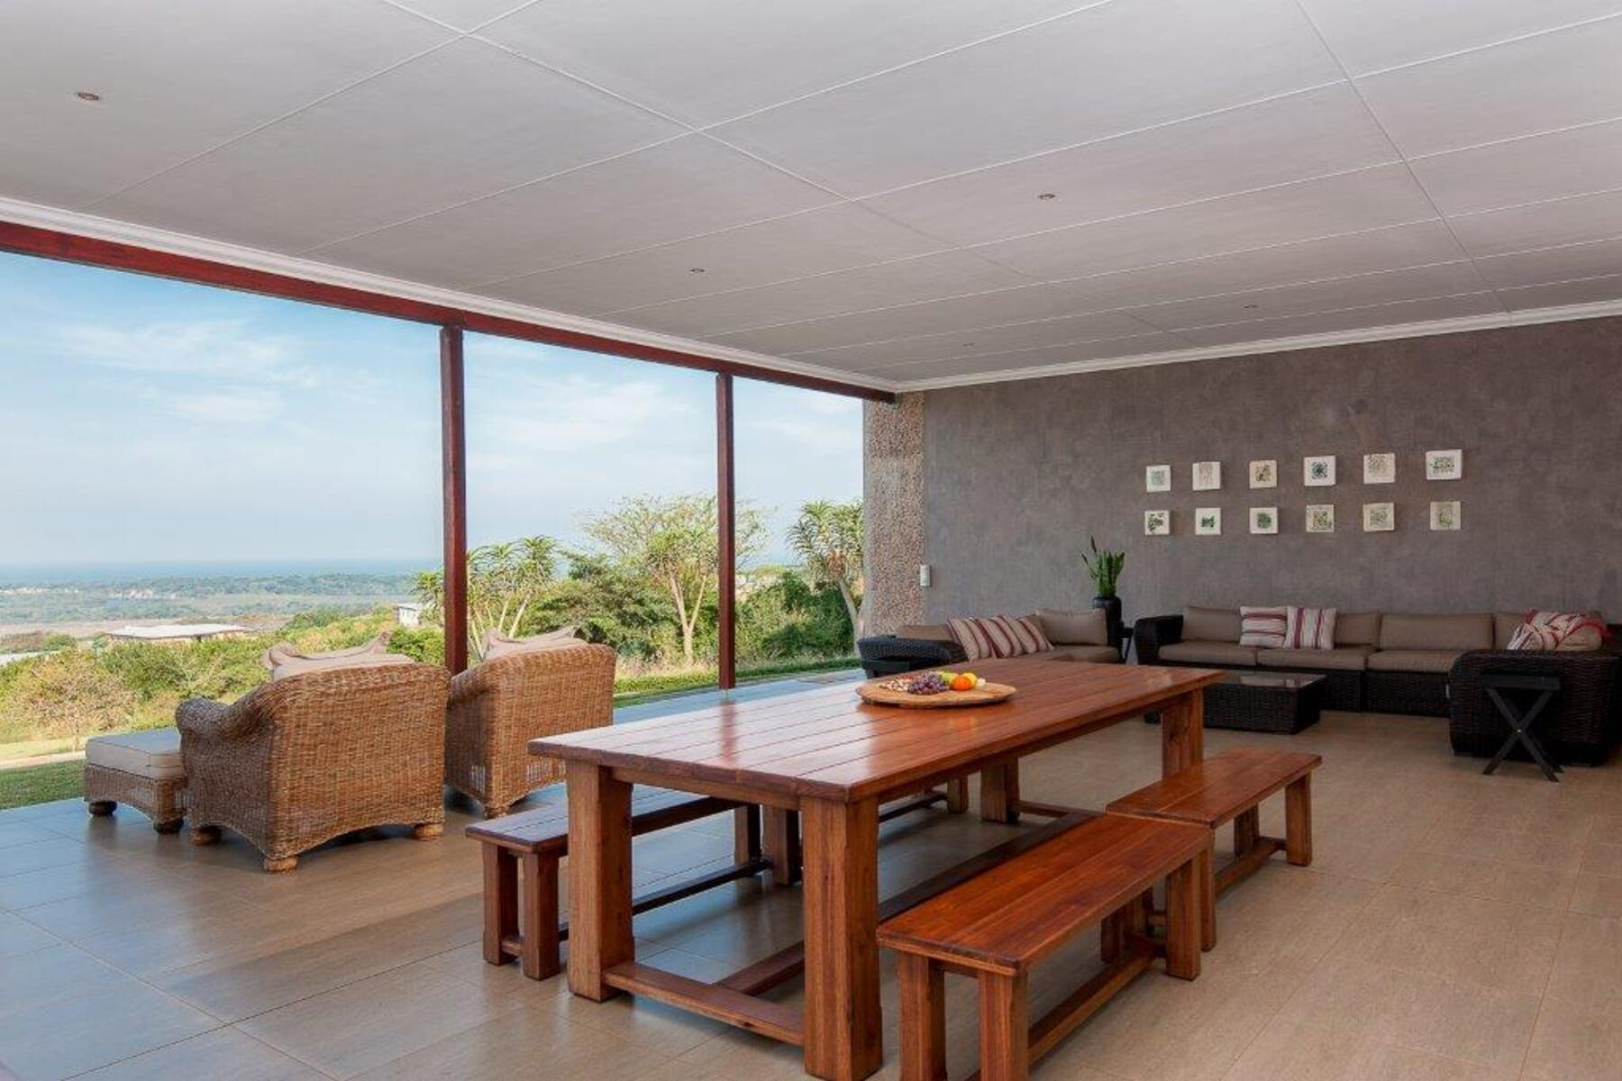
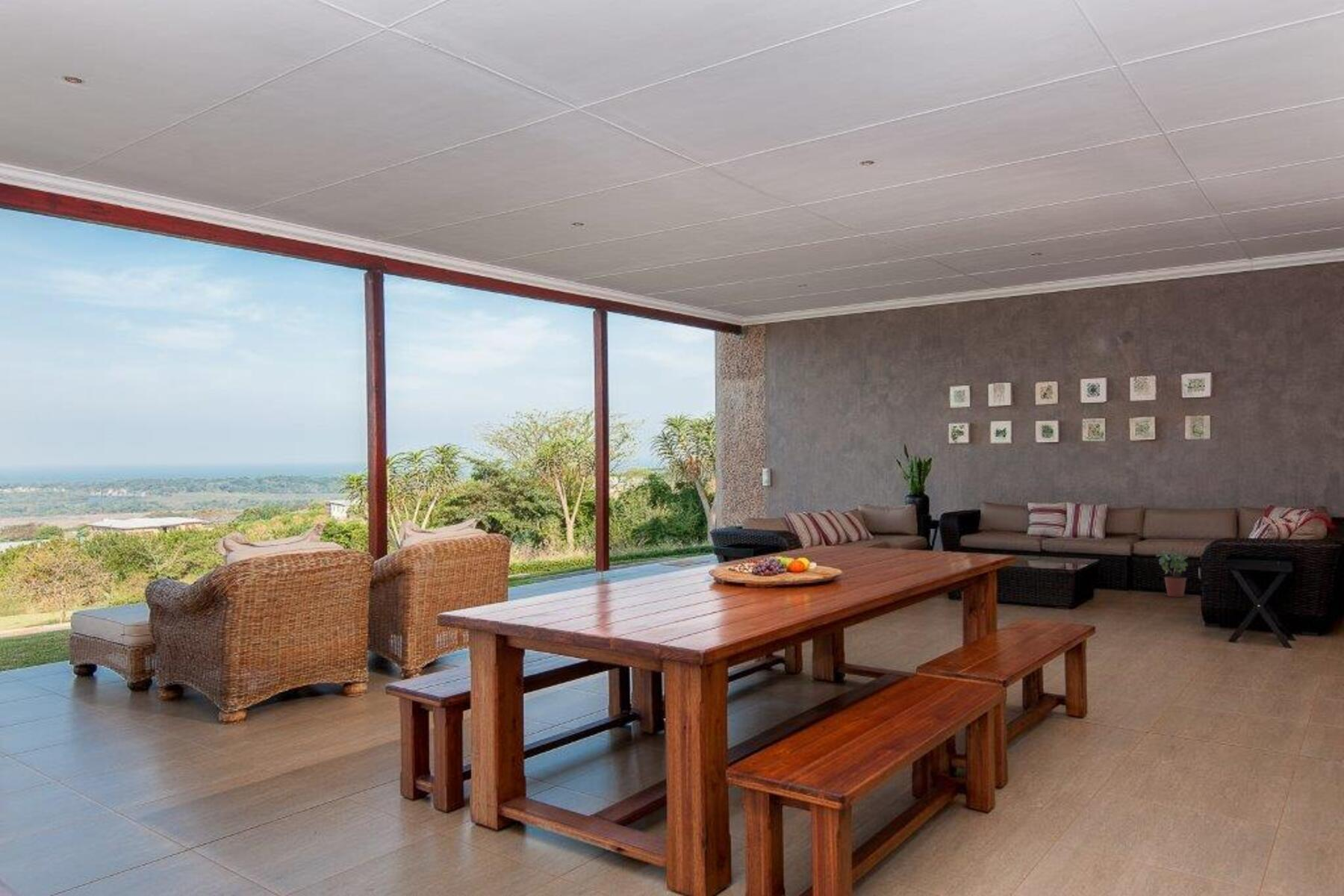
+ potted plant [1155,550,1189,598]
